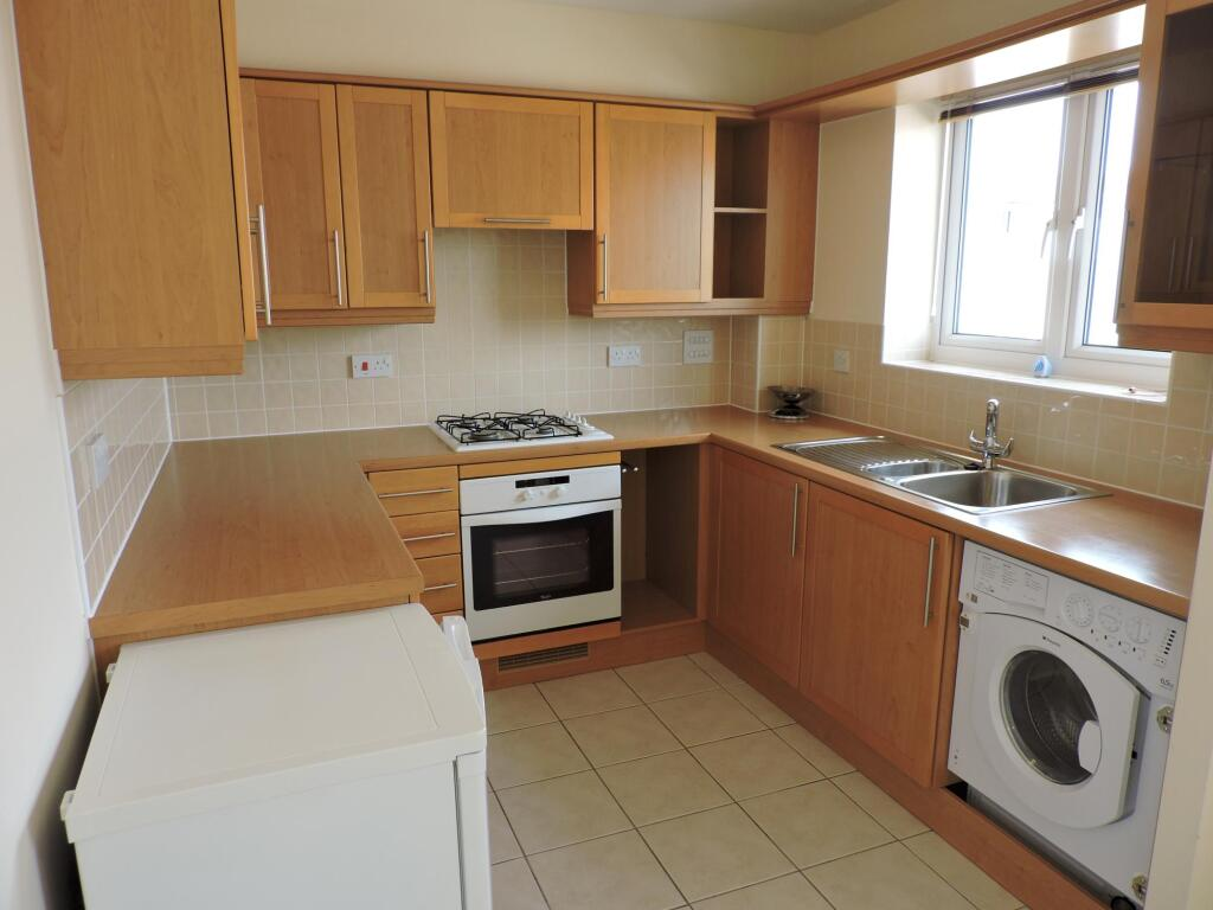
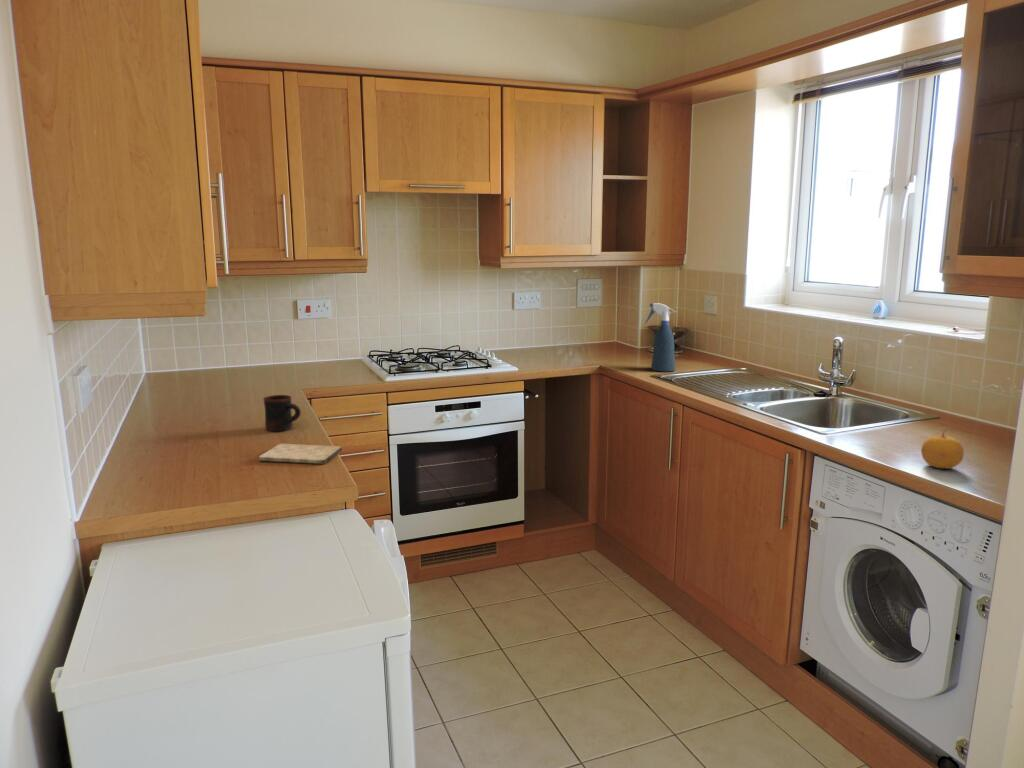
+ spray bottle [644,302,678,372]
+ cutting board [258,443,343,465]
+ fruit [920,428,965,470]
+ mug [262,394,302,432]
